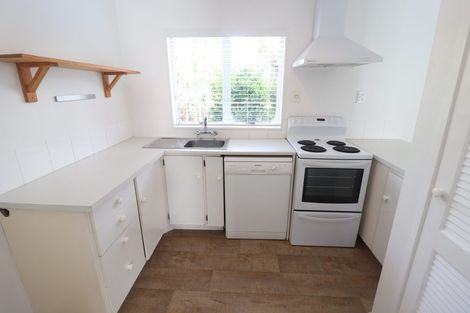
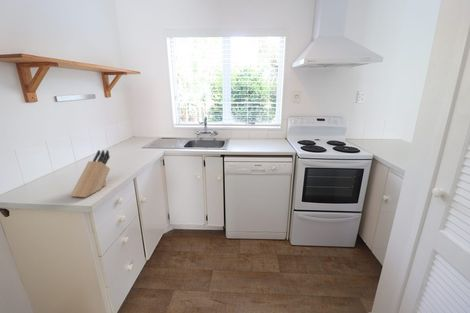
+ knife block [69,149,111,198]
